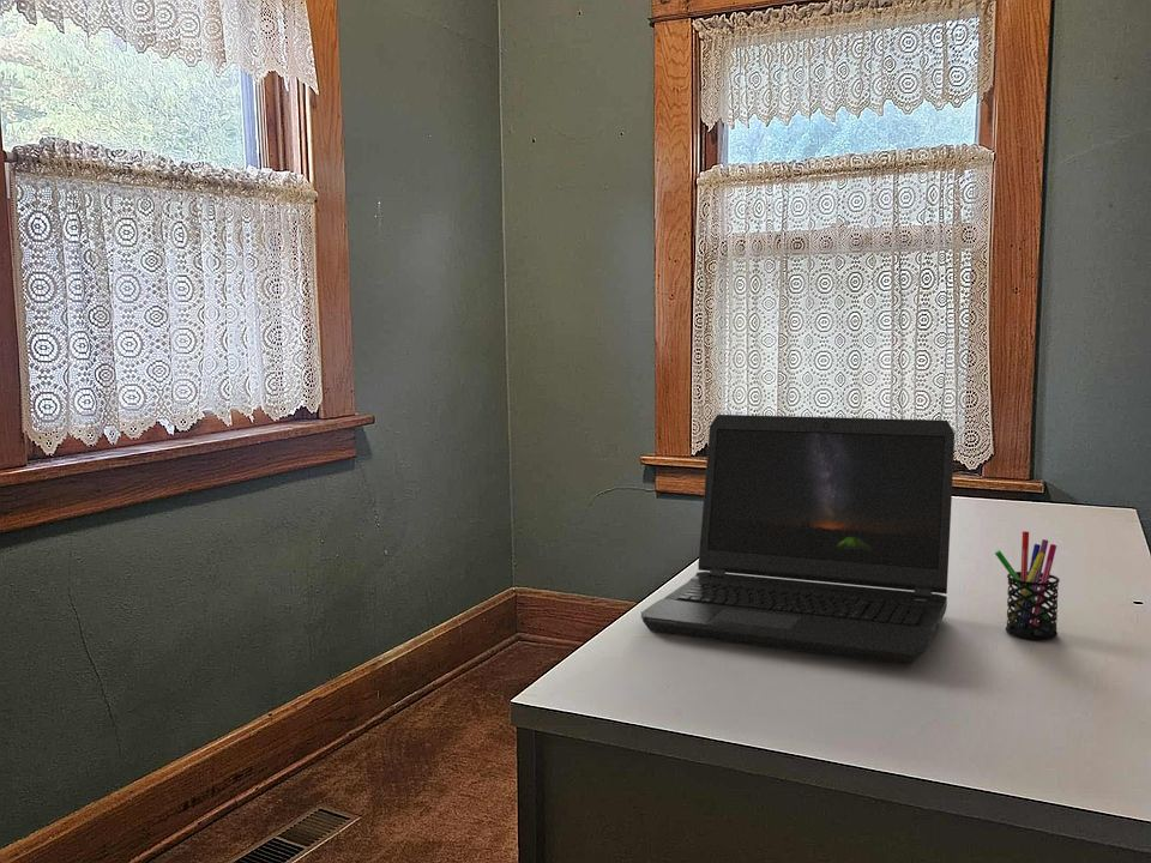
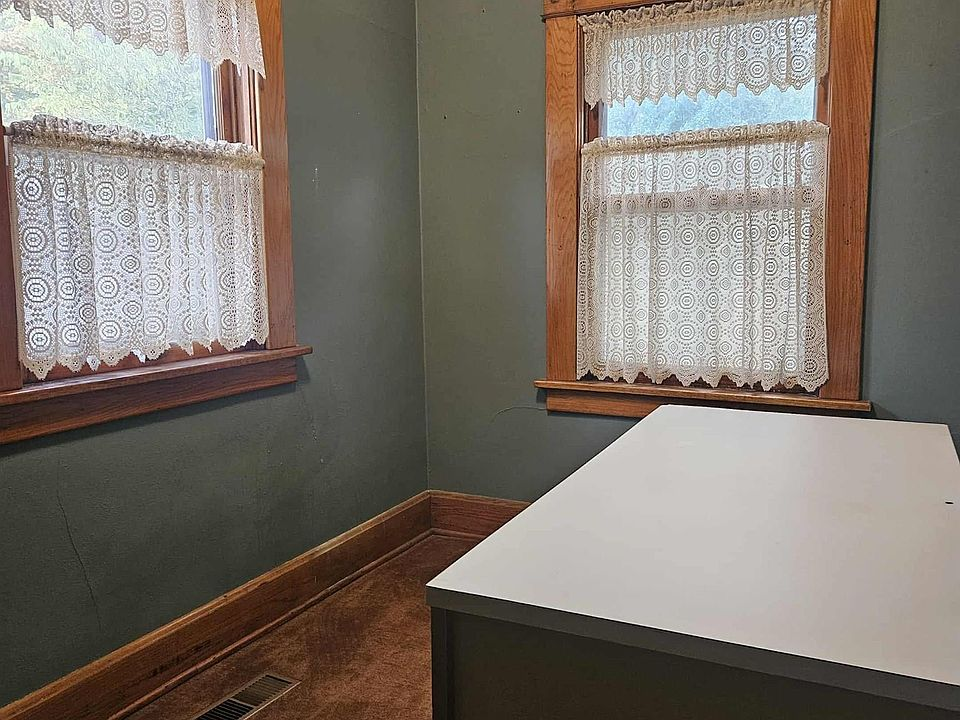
- pen holder [994,530,1061,640]
- laptop computer [640,414,956,665]
